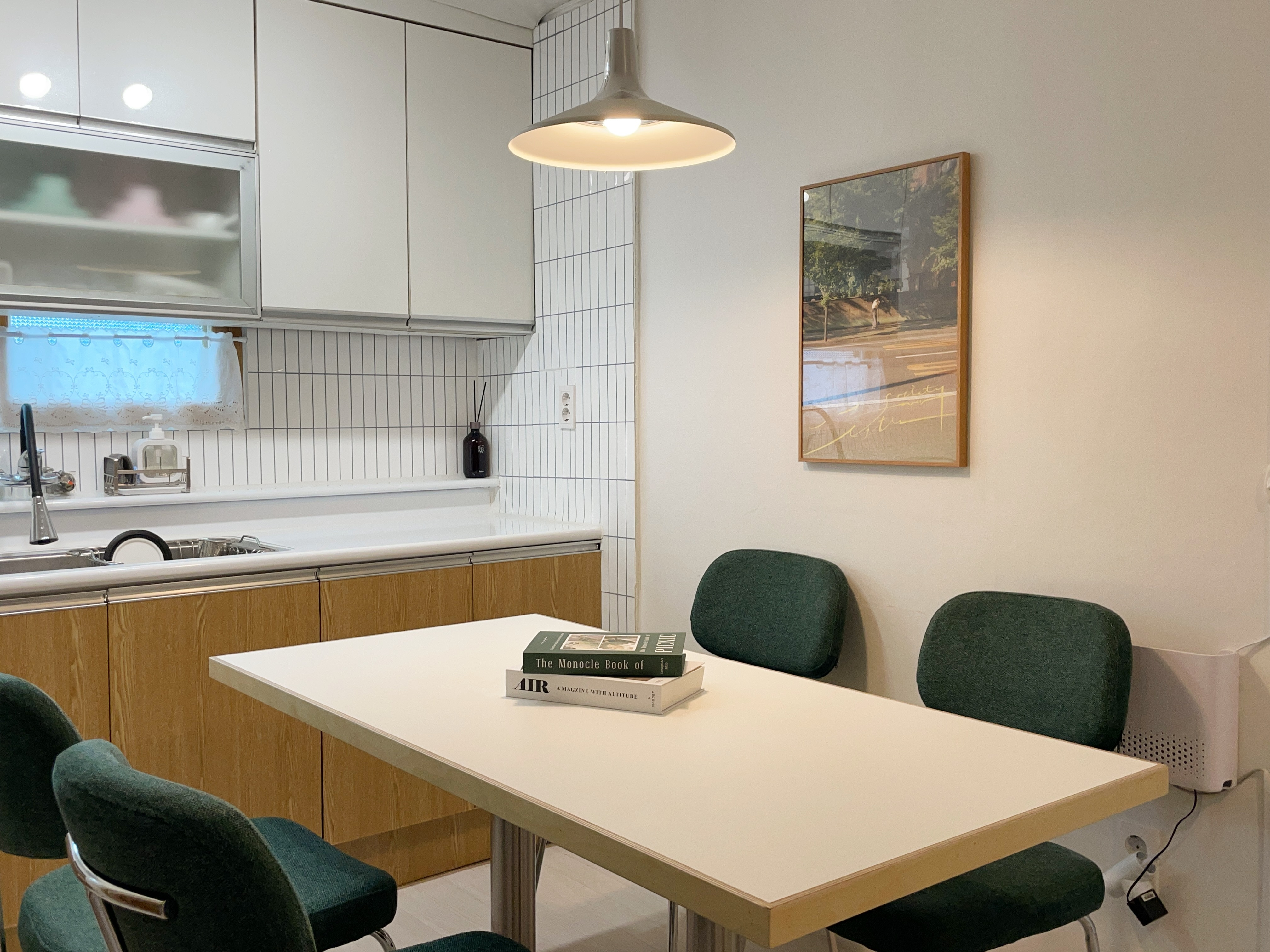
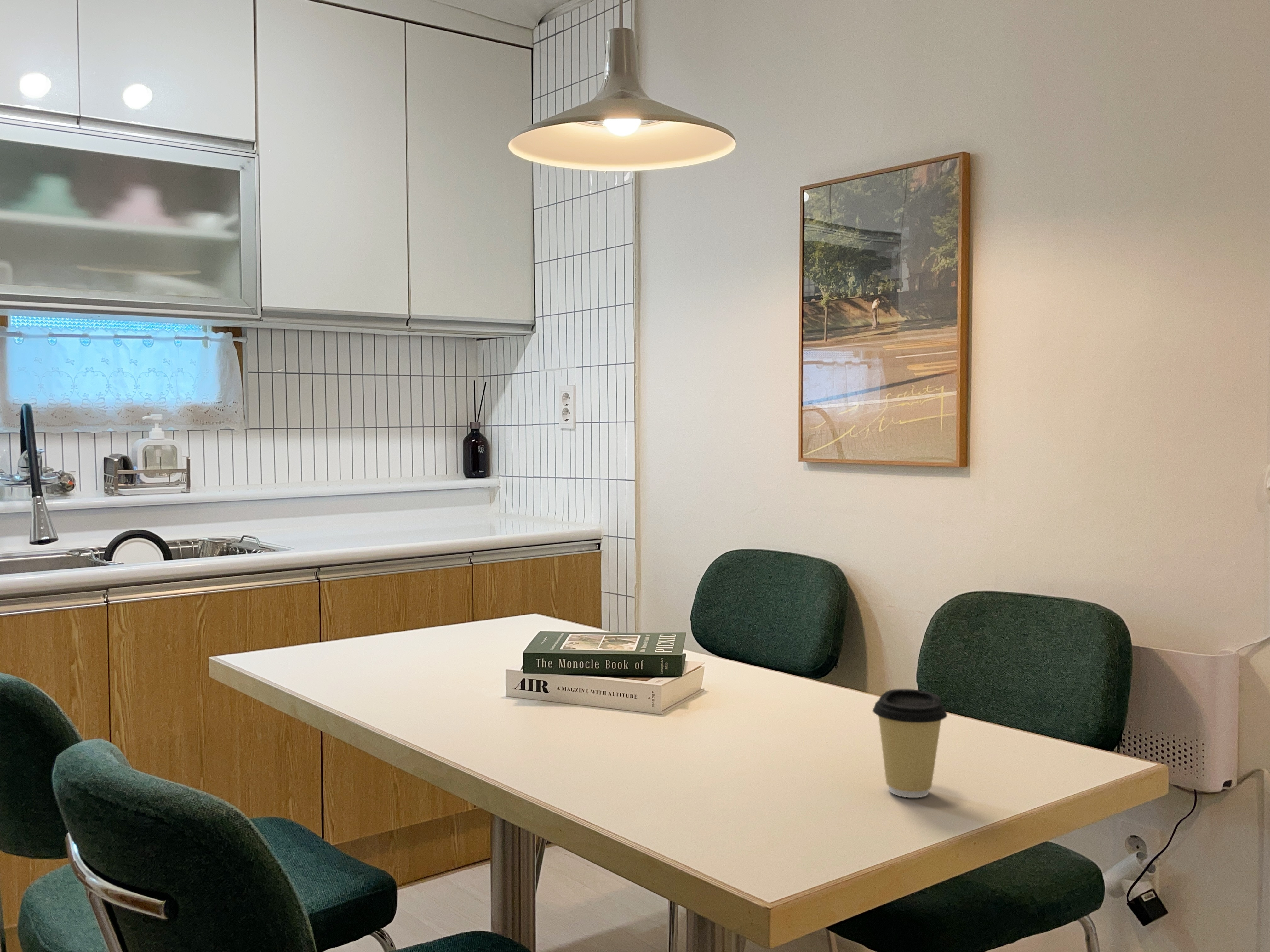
+ coffee cup [872,689,947,798]
